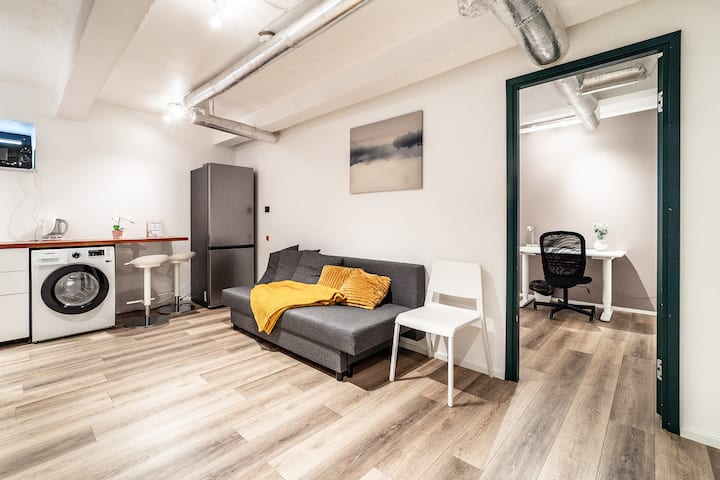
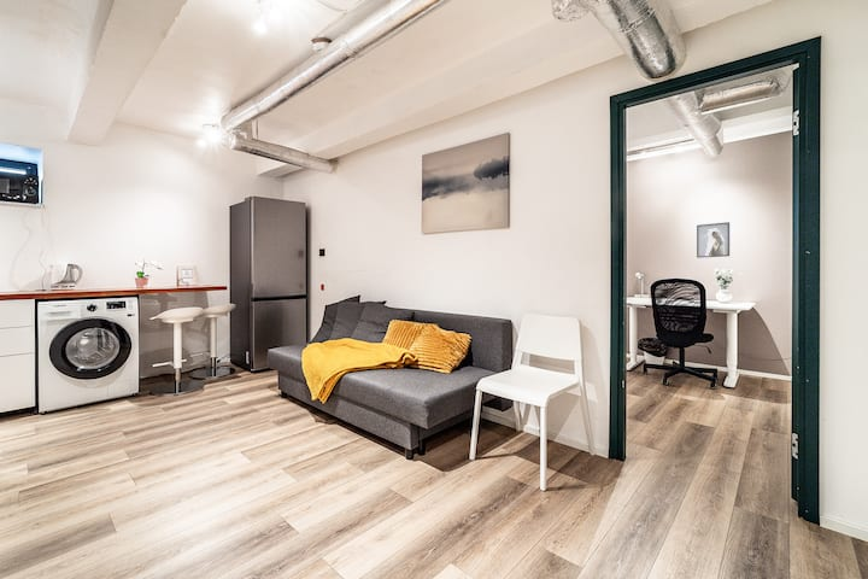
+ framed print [696,221,731,259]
